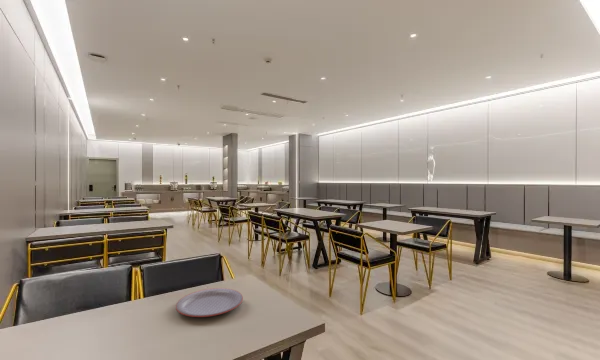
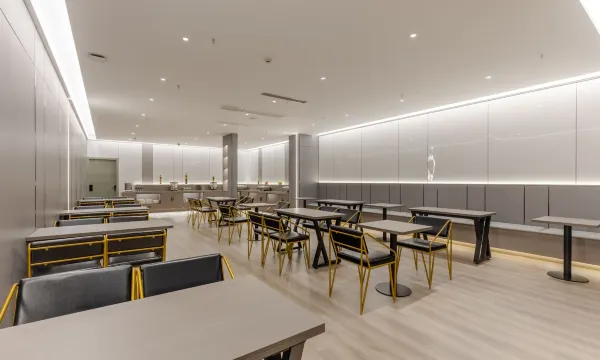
- plate [175,287,244,318]
